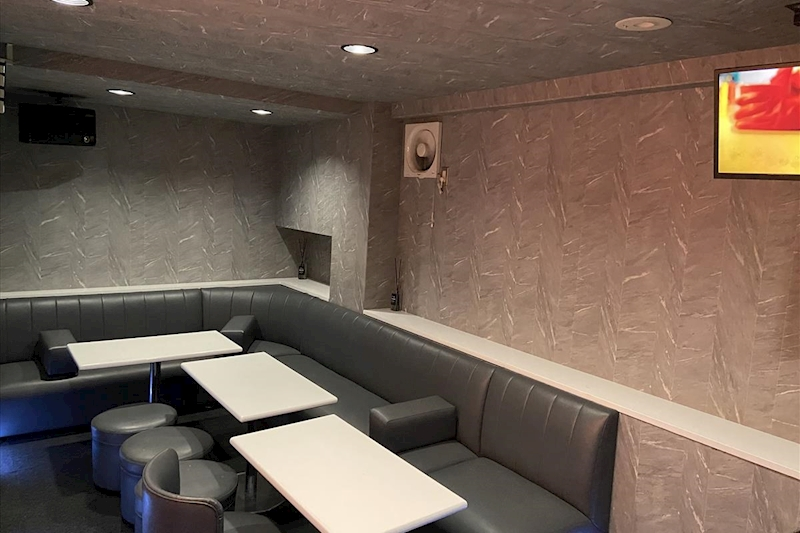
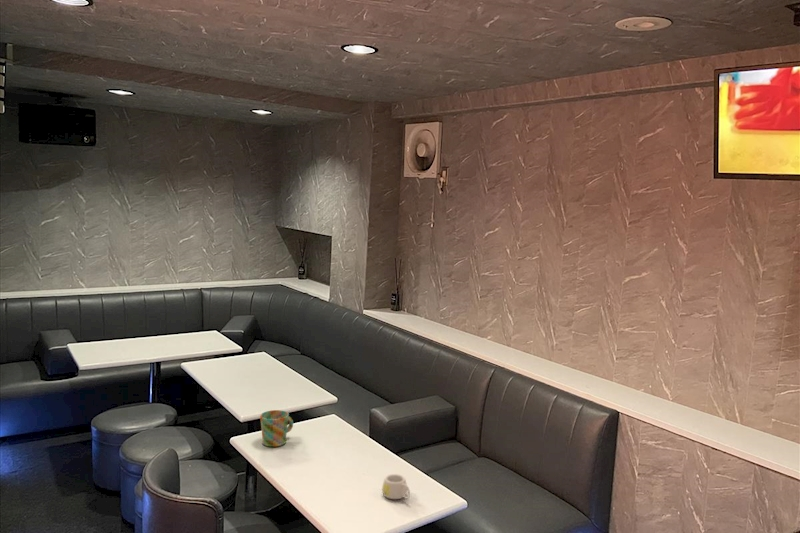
+ mug [381,473,411,500]
+ mug [259,409,294,448]
